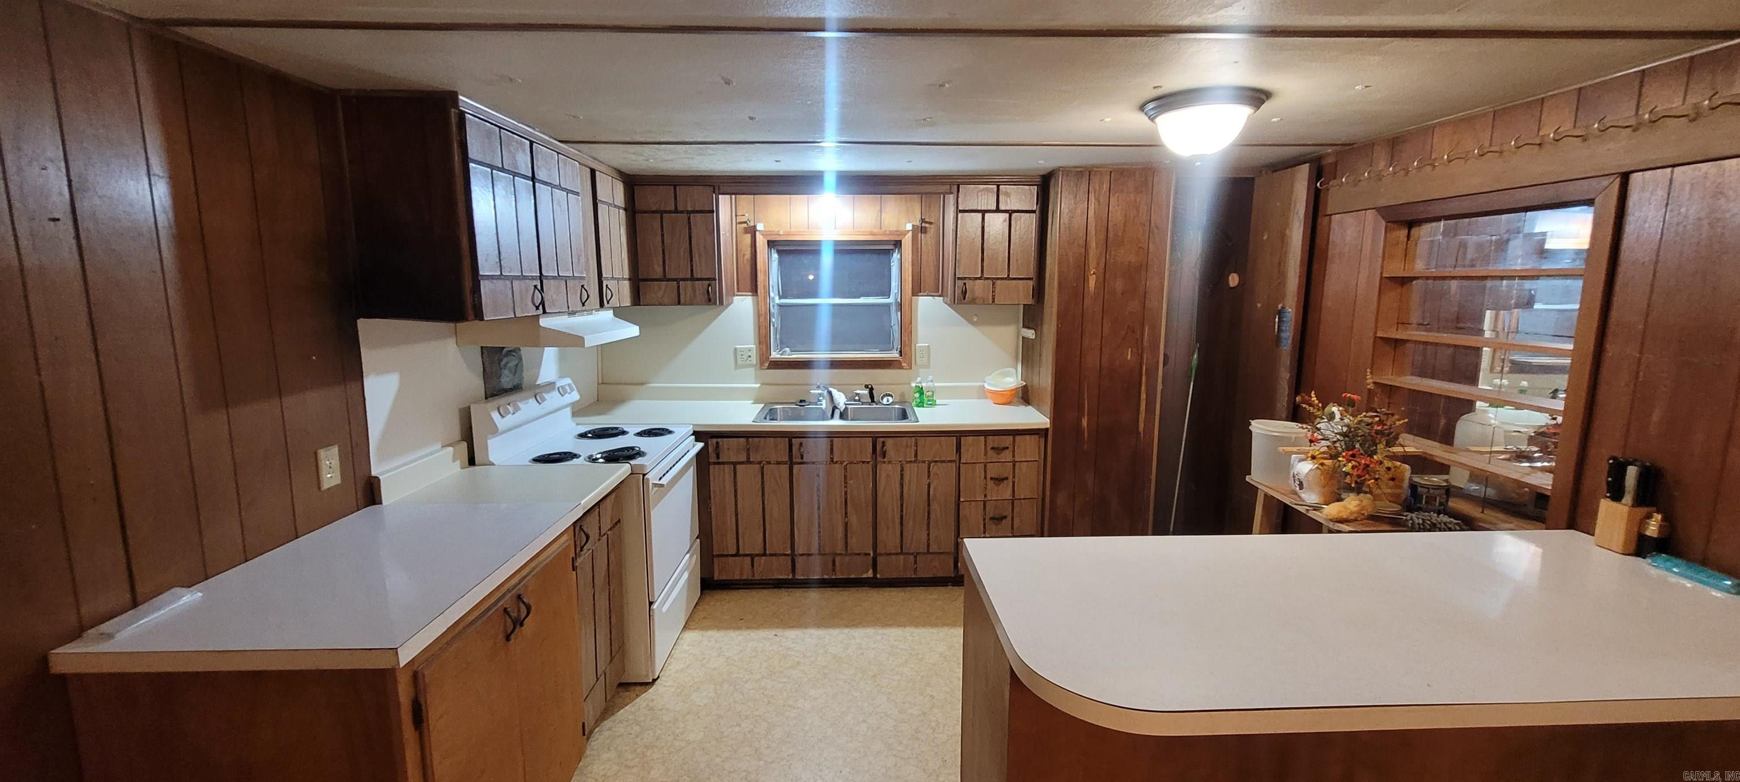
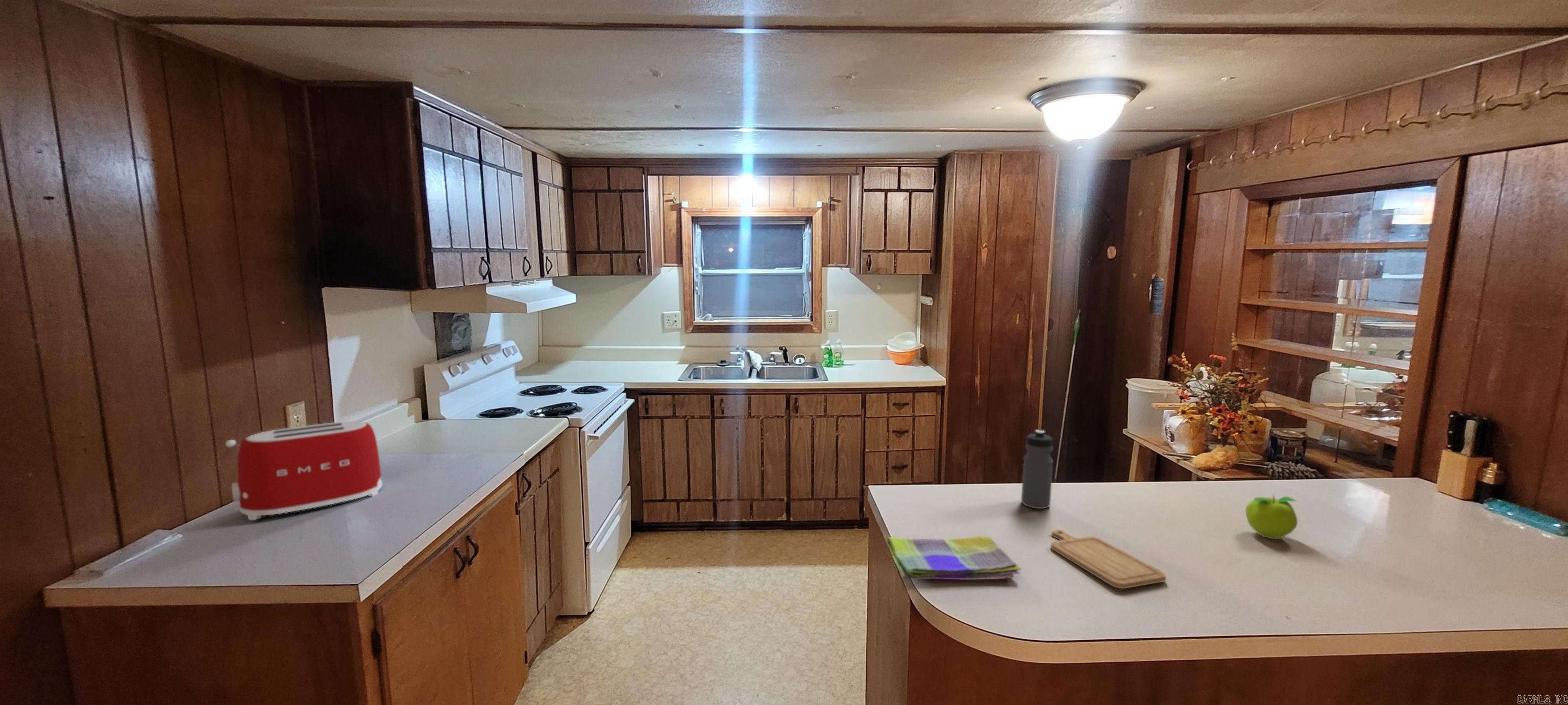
+ chopping board [1050,529,1166,589]
+ toaster [225,421,383,520]
+ fruit [1245,495,1298,540]
+ water bottle [1021,430,1053,509]
+ dish towel [887,535,1021,581]
